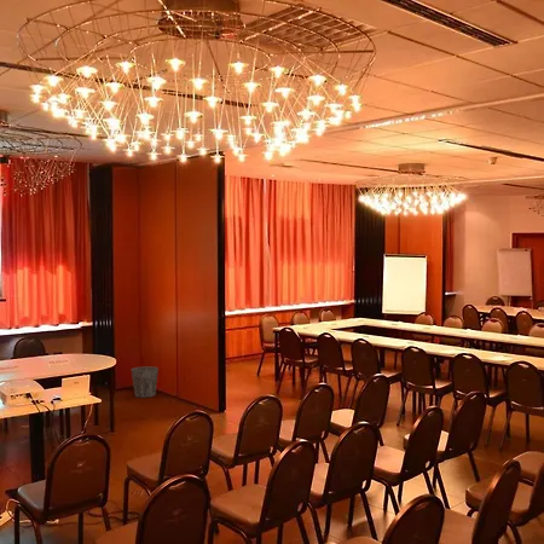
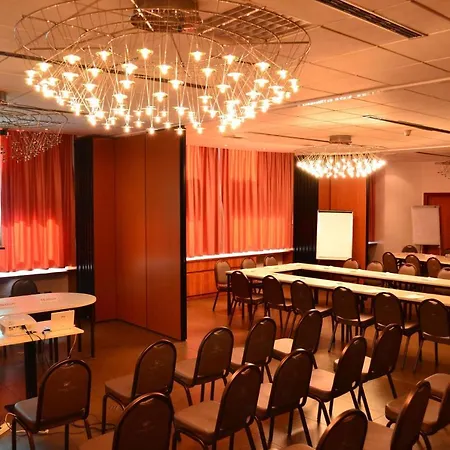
- waste bin [129,365,160,399]
